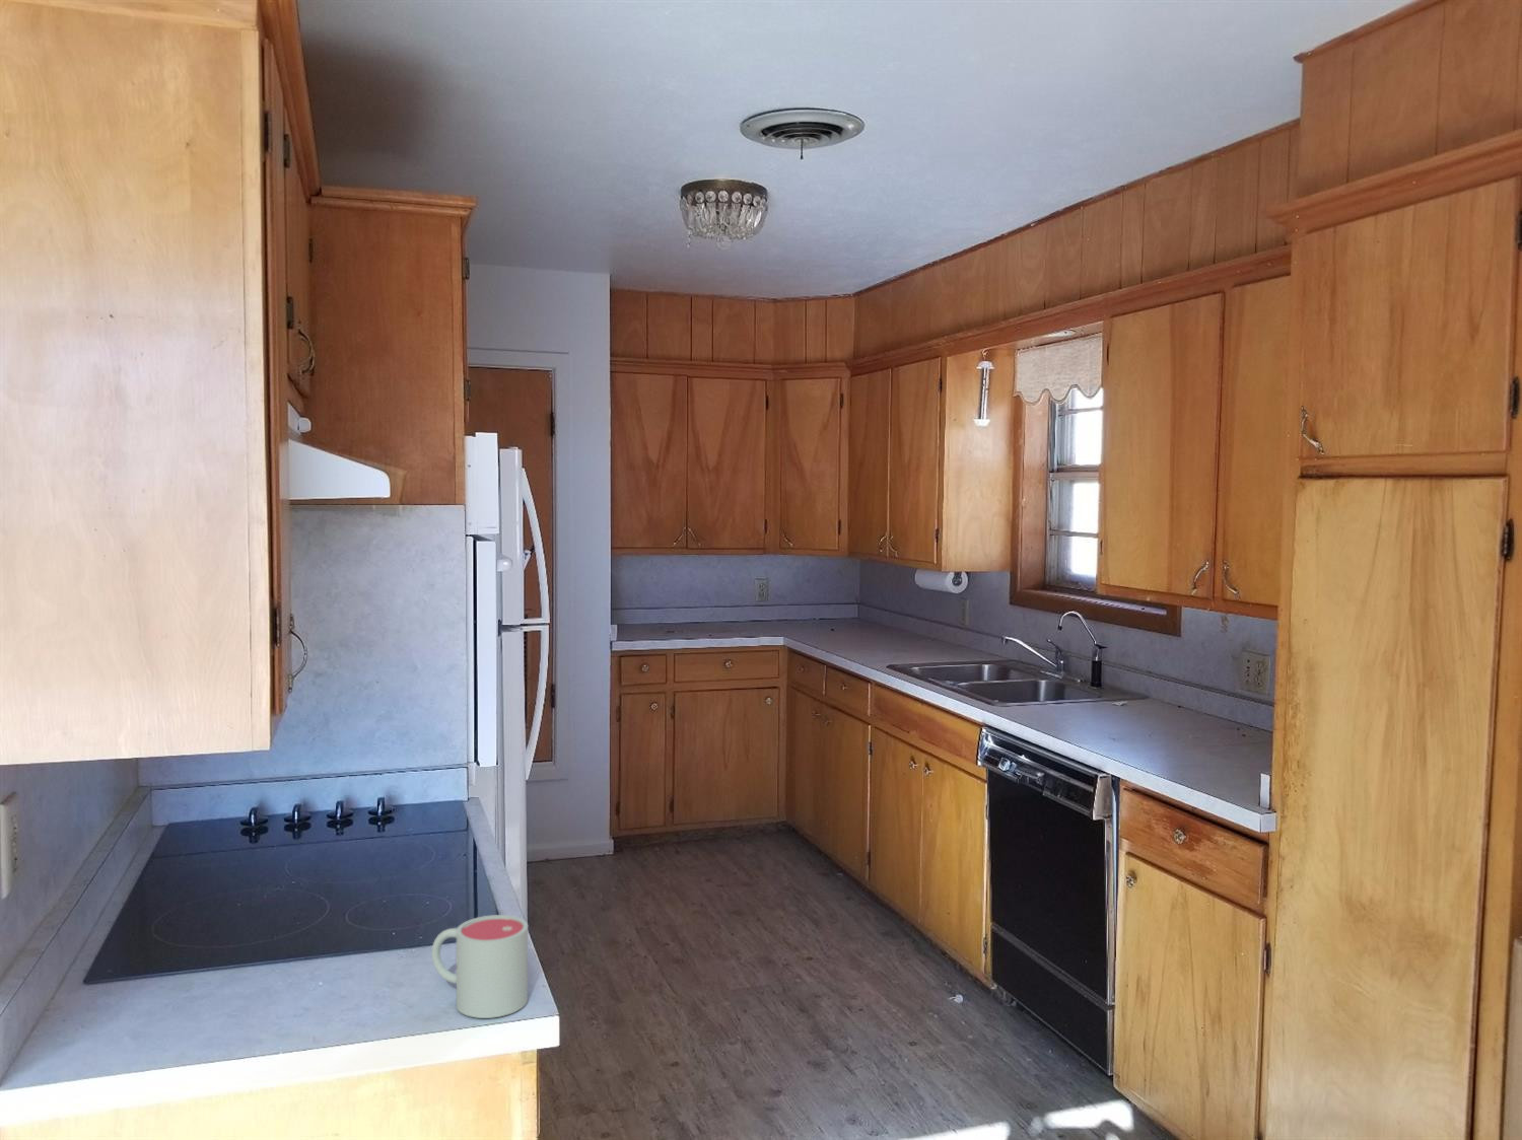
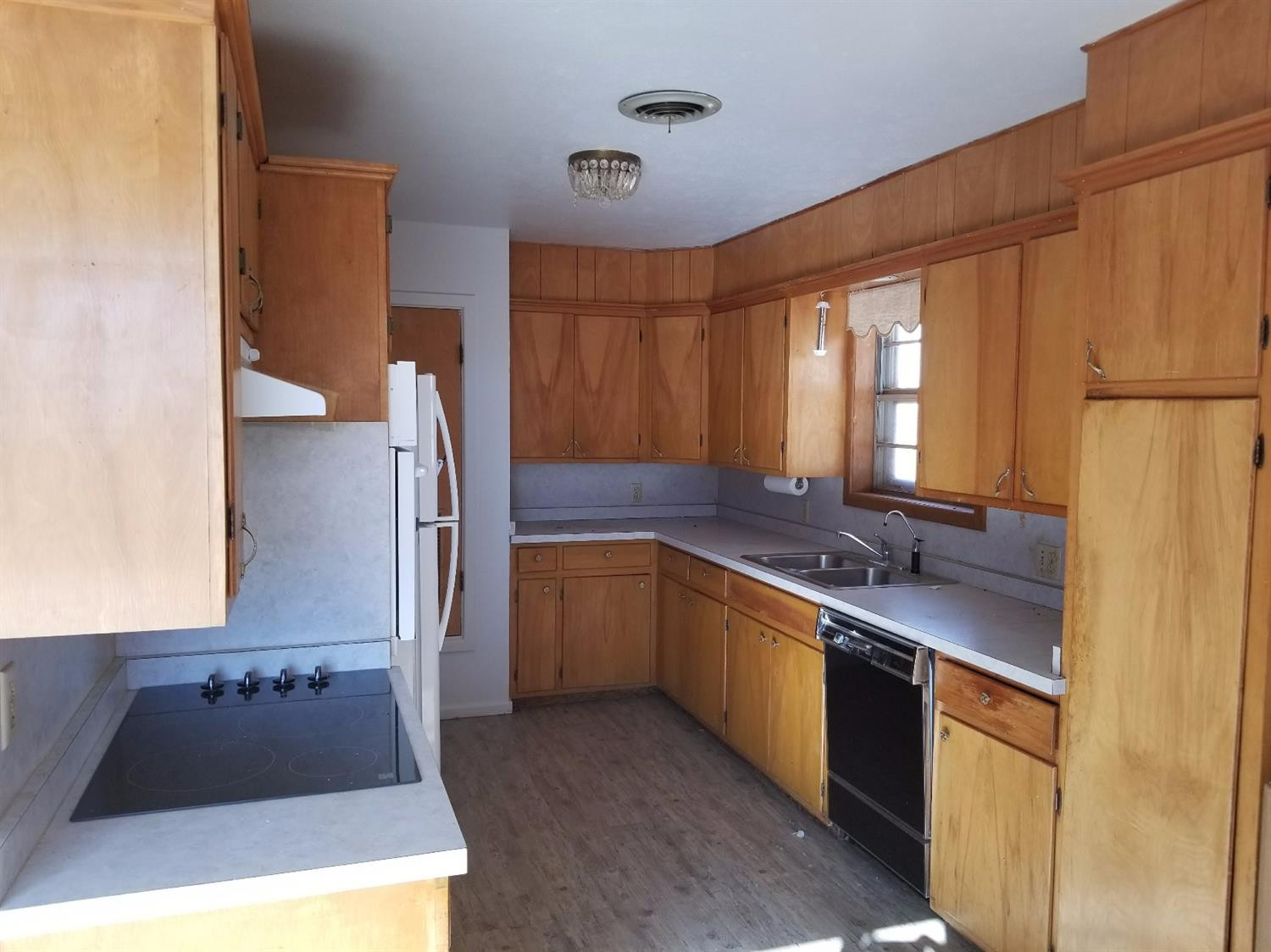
- mug [430,914,528,1019]
